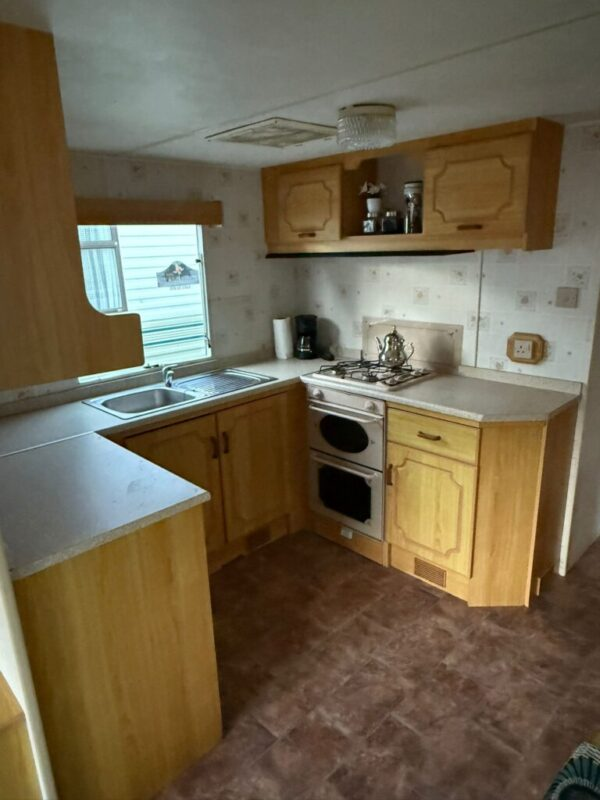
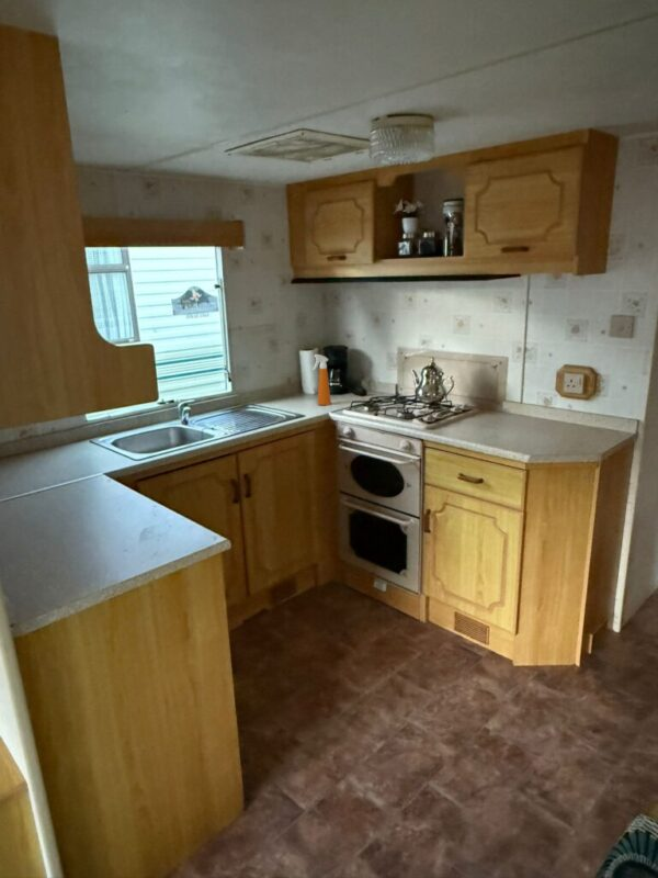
+ spray bottle [311,353,332,406]
